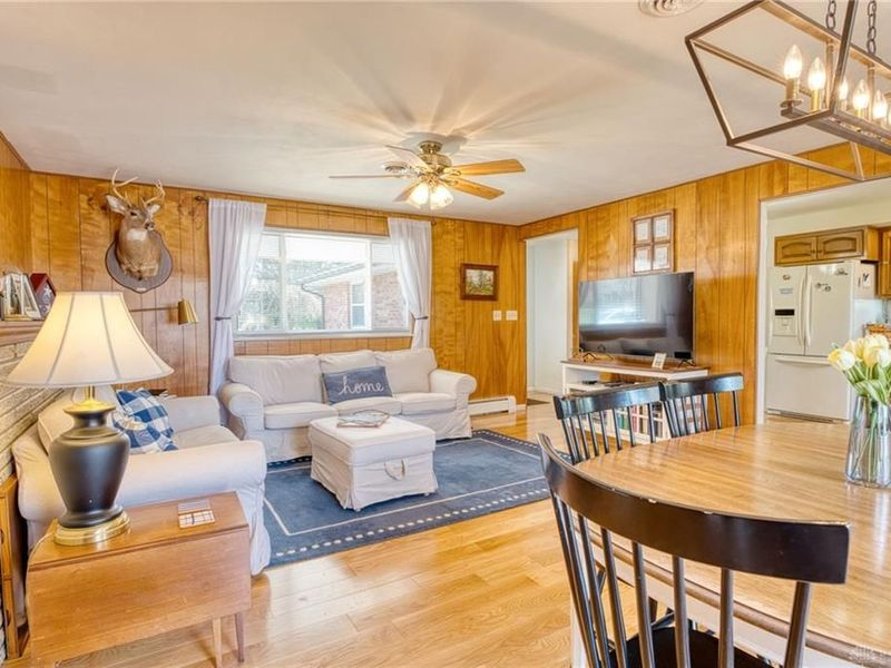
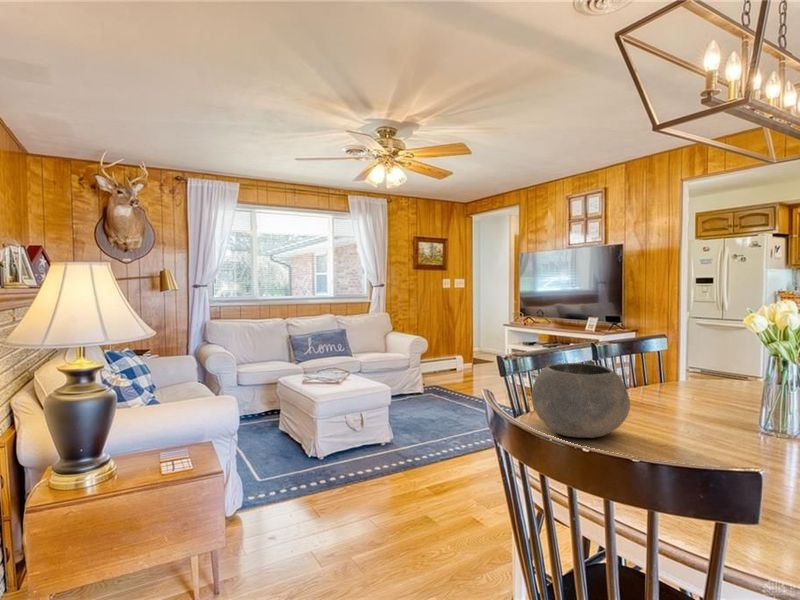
+ bowl [531,362,631,439]
